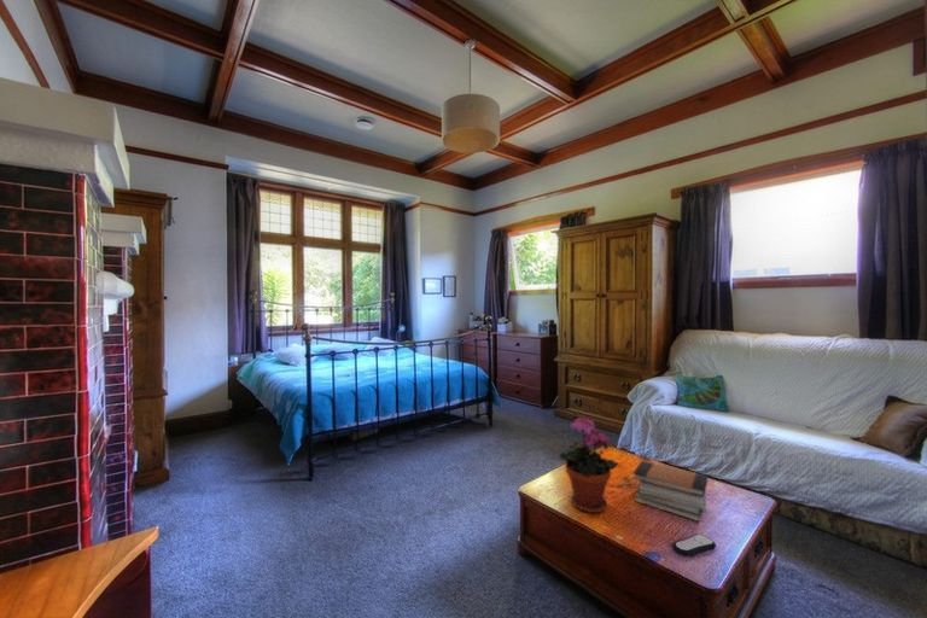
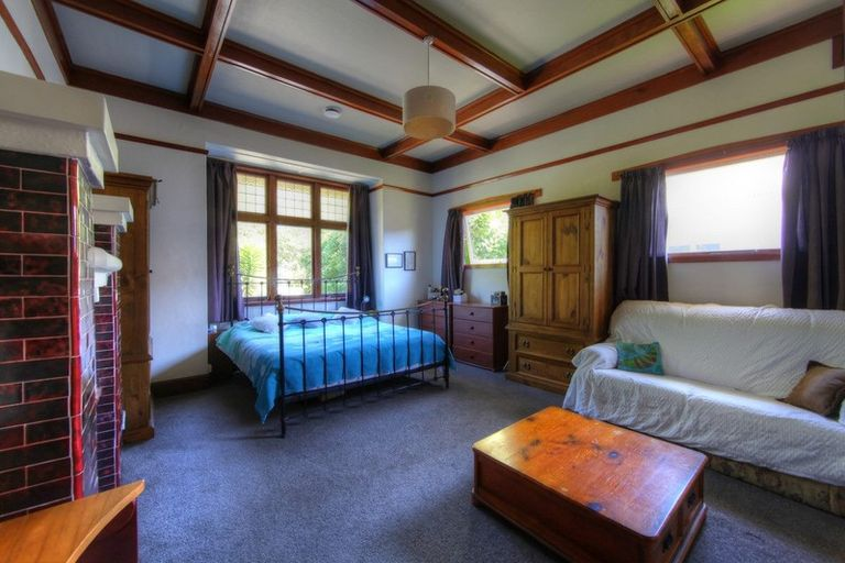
- potted plant [559,415,619,514]
- book stack [631,460,709,523]
- remote control [671,532,717,558]
